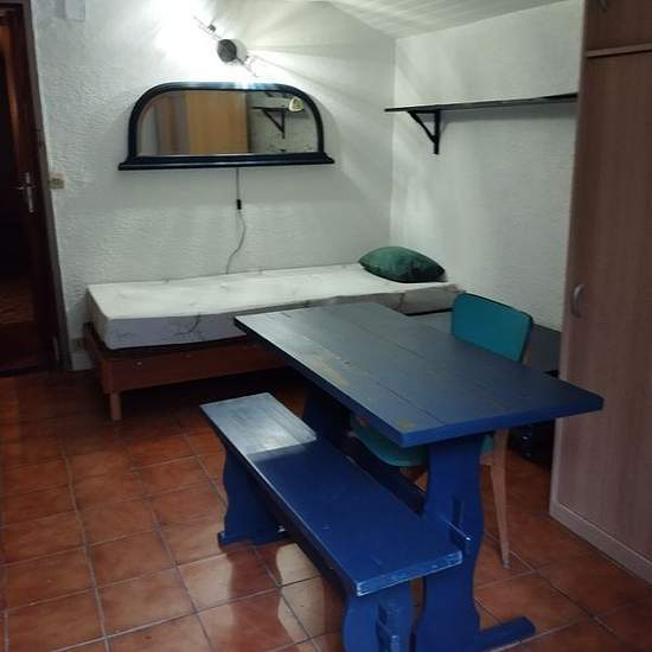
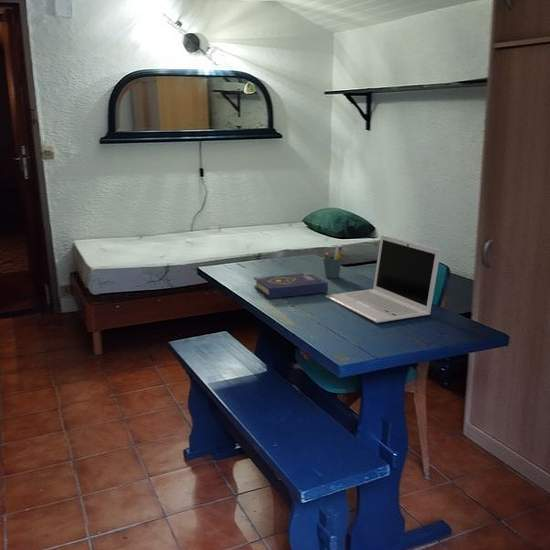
+ laptop [324,234,442,324]
+ book [253,271,329,299]
+ pen holder [322,245,343,279]
